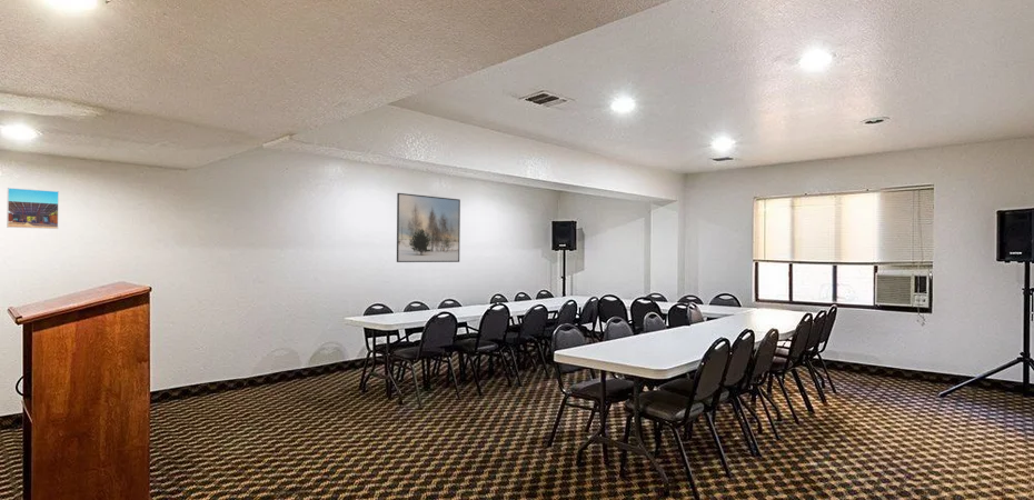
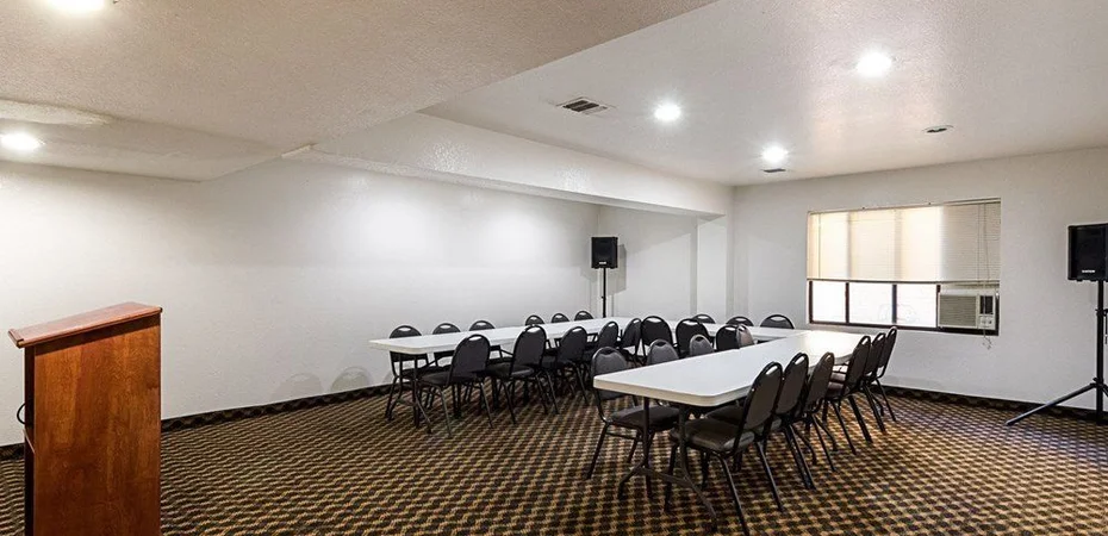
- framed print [6,187,60,230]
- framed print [396,192,461,263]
